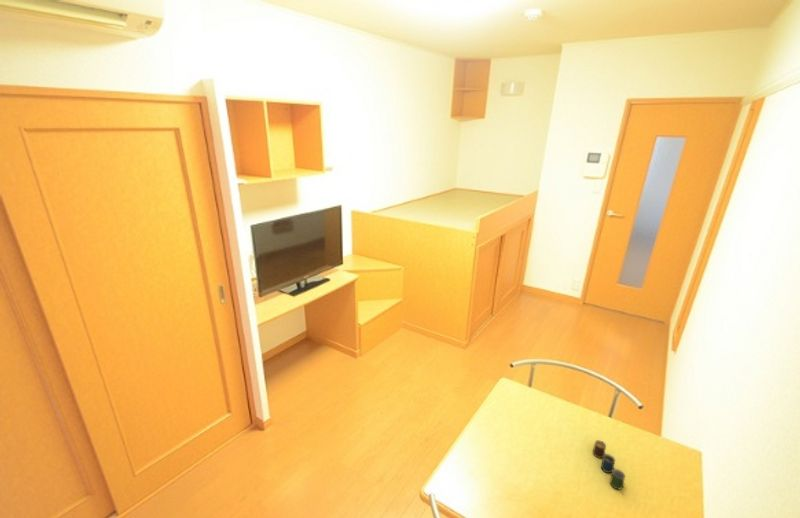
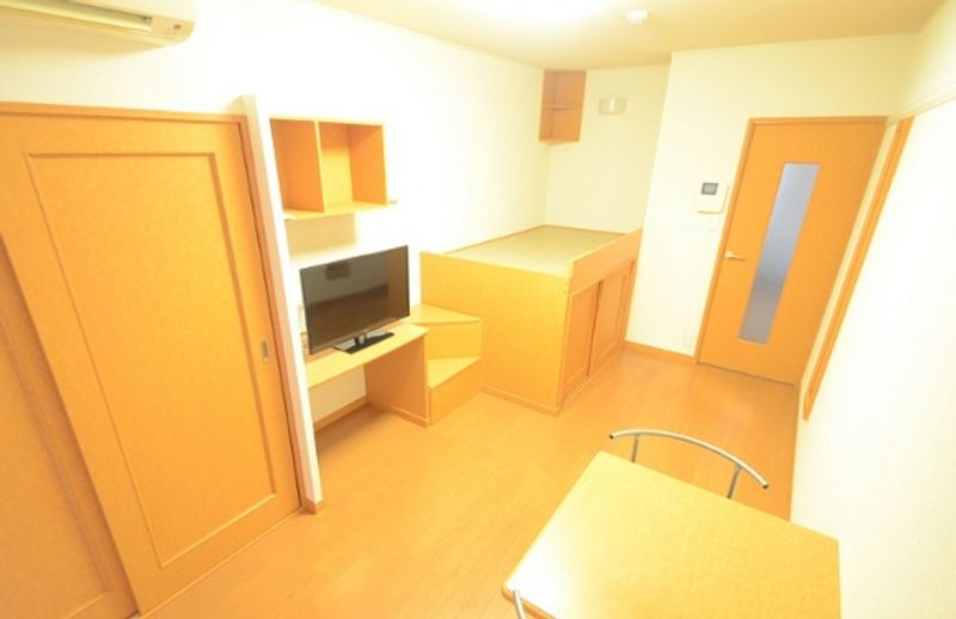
- cup [592,439,626,491]
